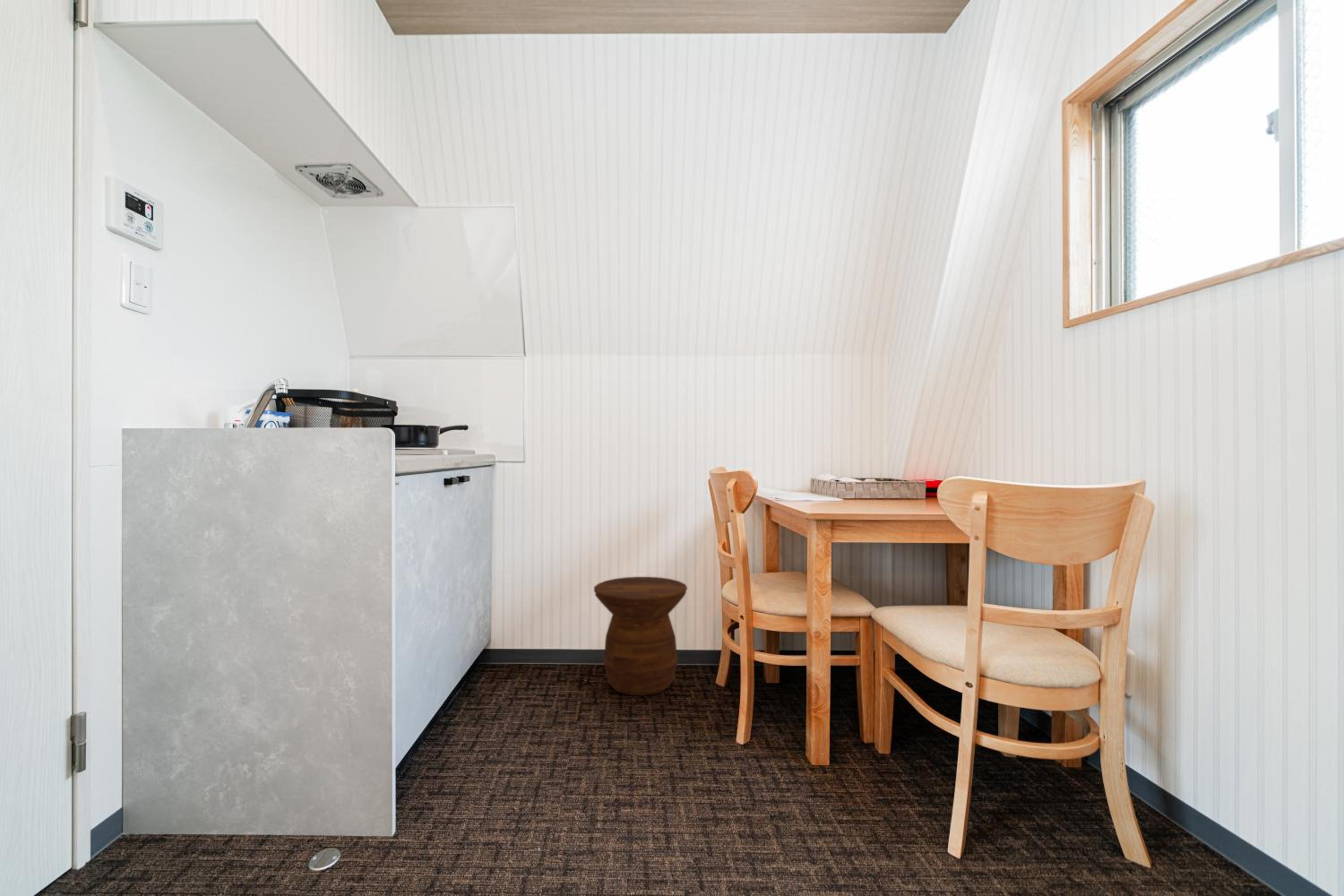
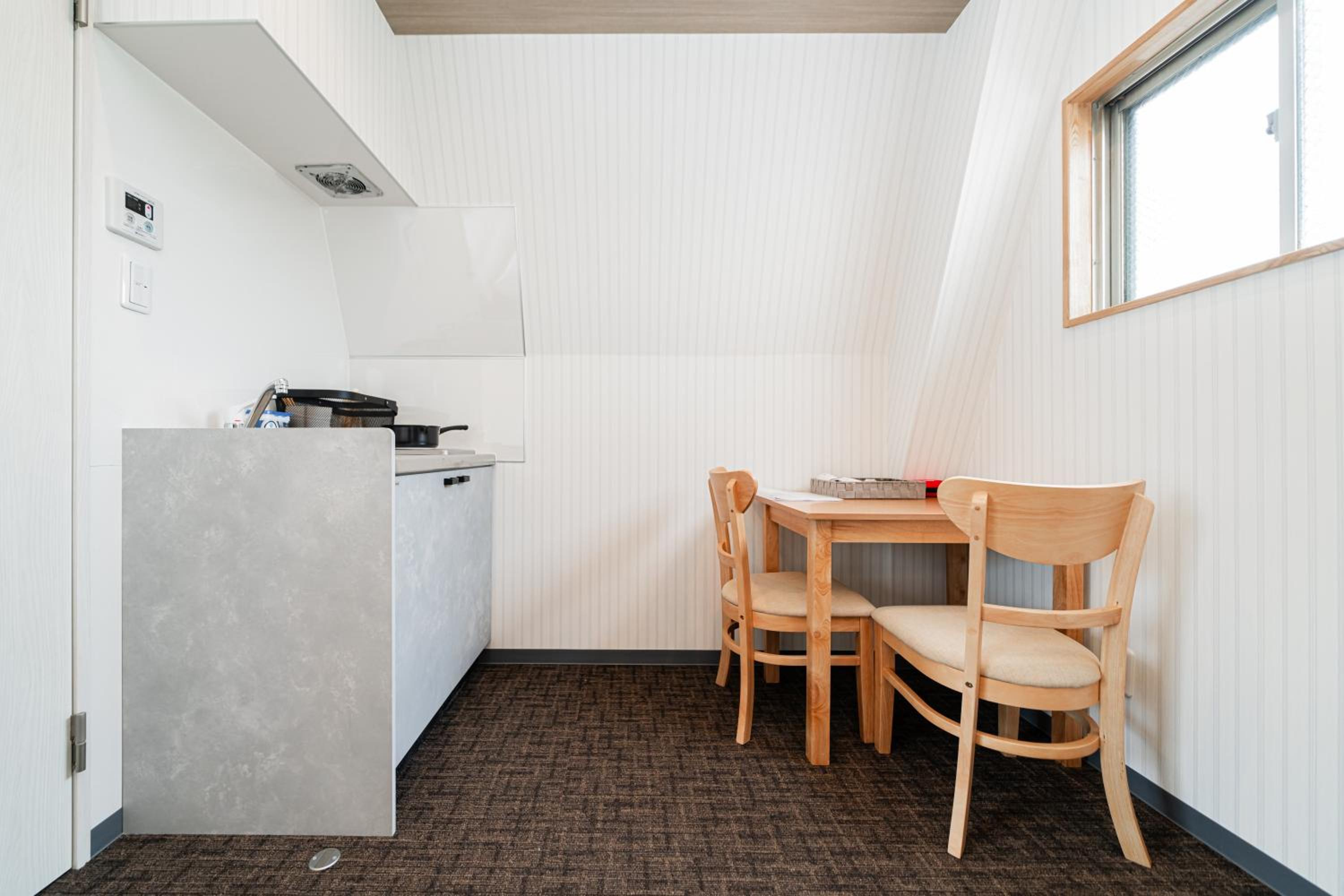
- side table [594,576,688,696]
